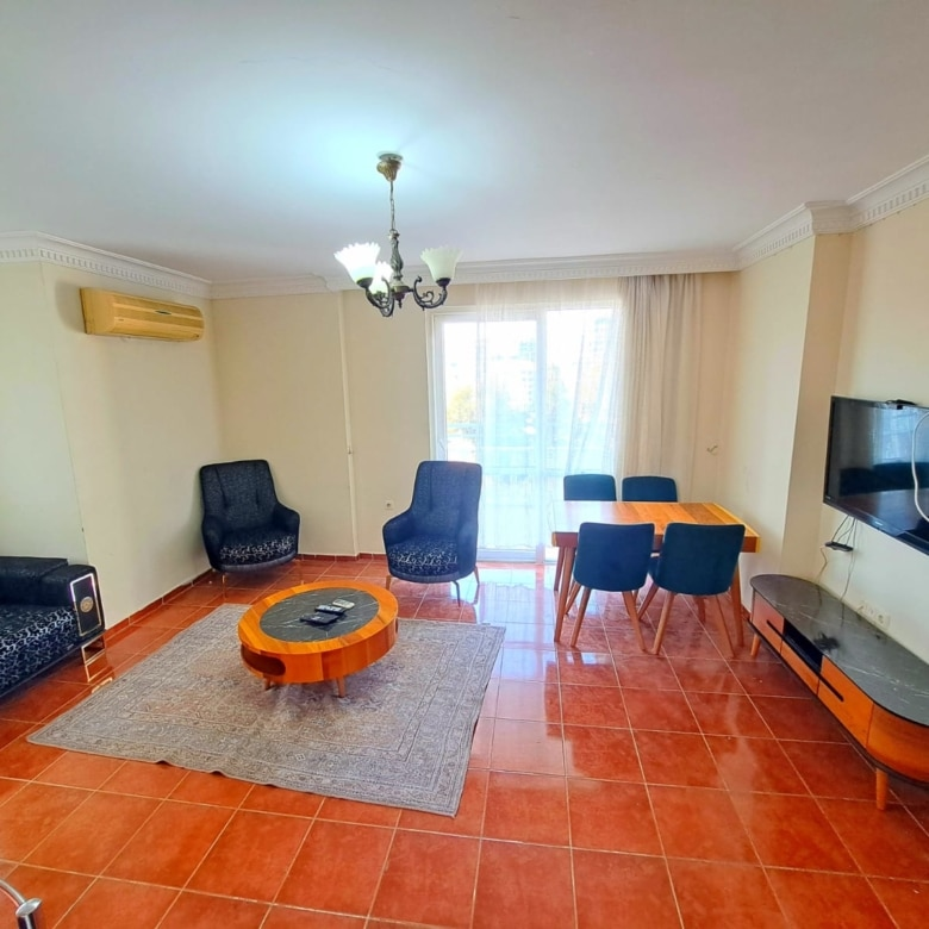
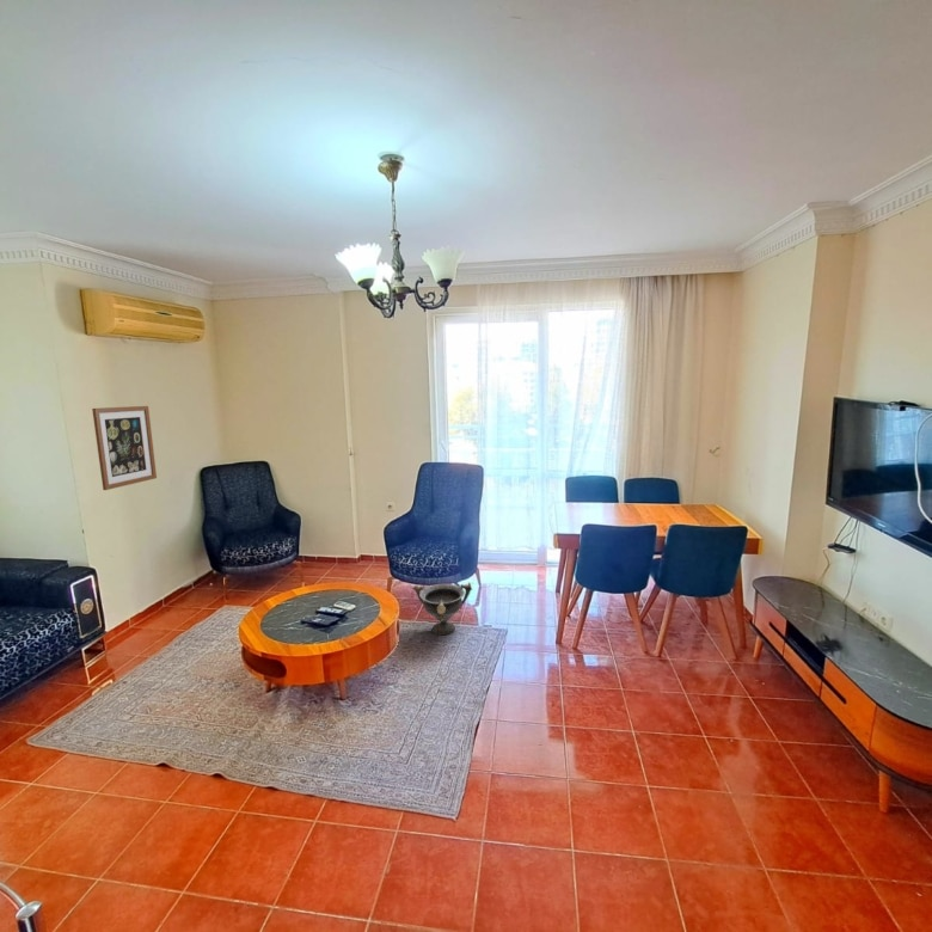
+ decorative bowl [411,581,473,636]
+ wall art [91,405,158,491]
